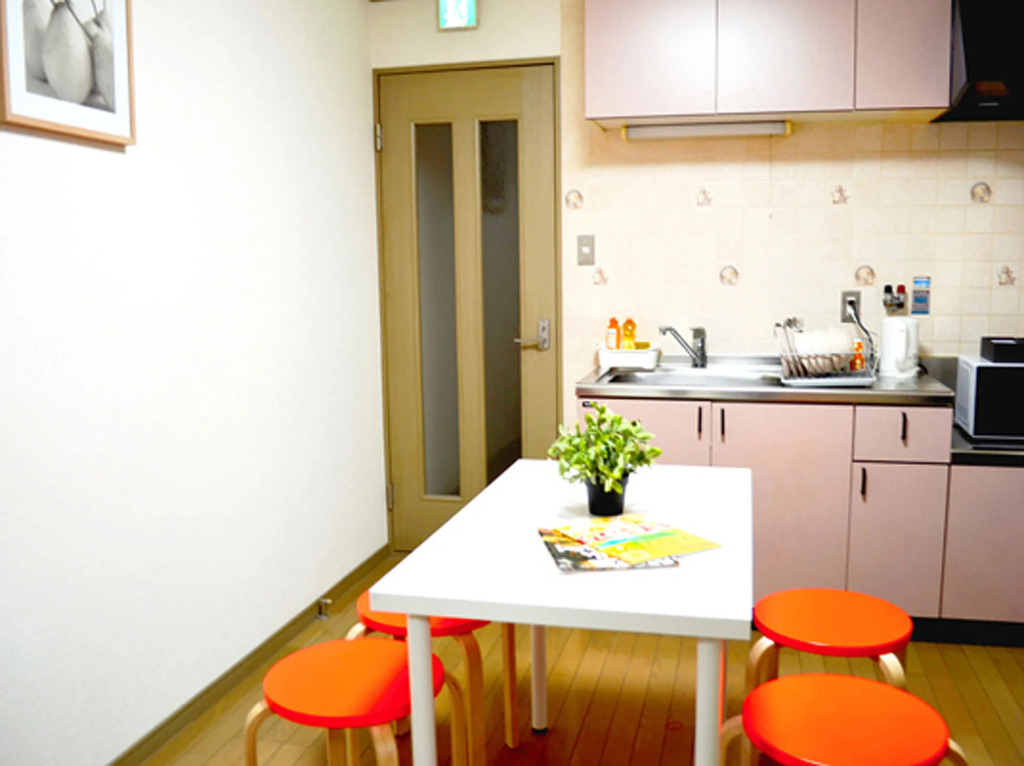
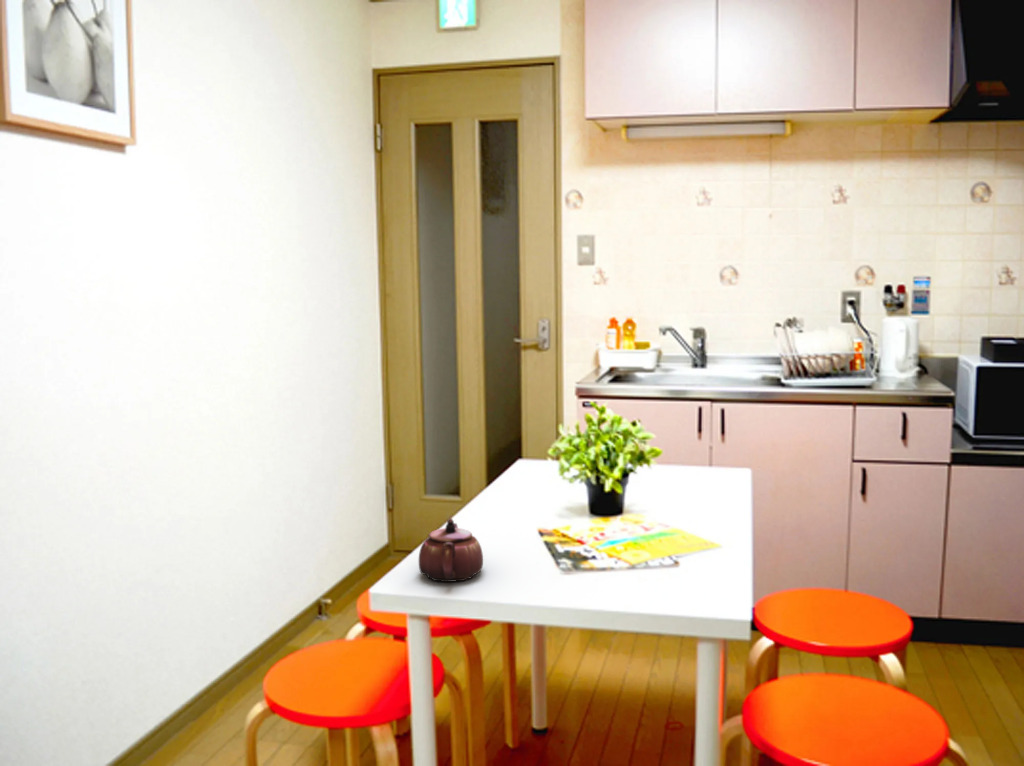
+ teapot [418,517,484,583]
